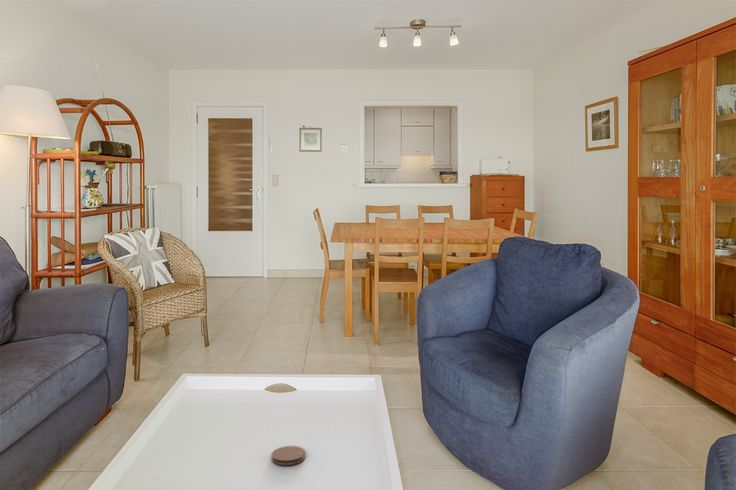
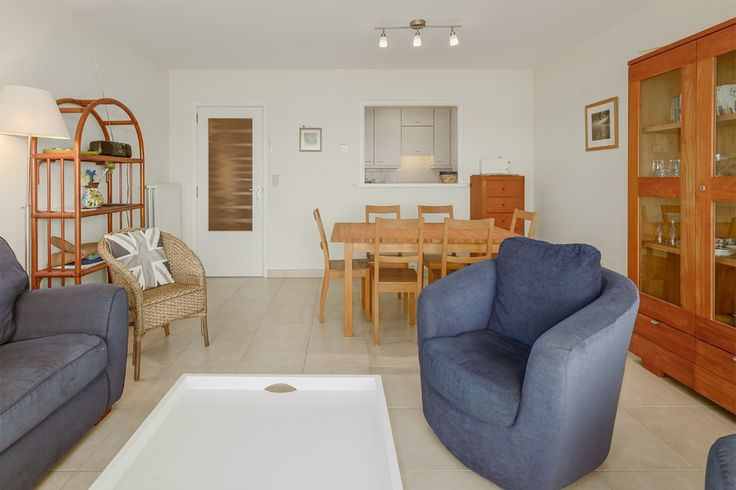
- coaster [271,445,306,466]
